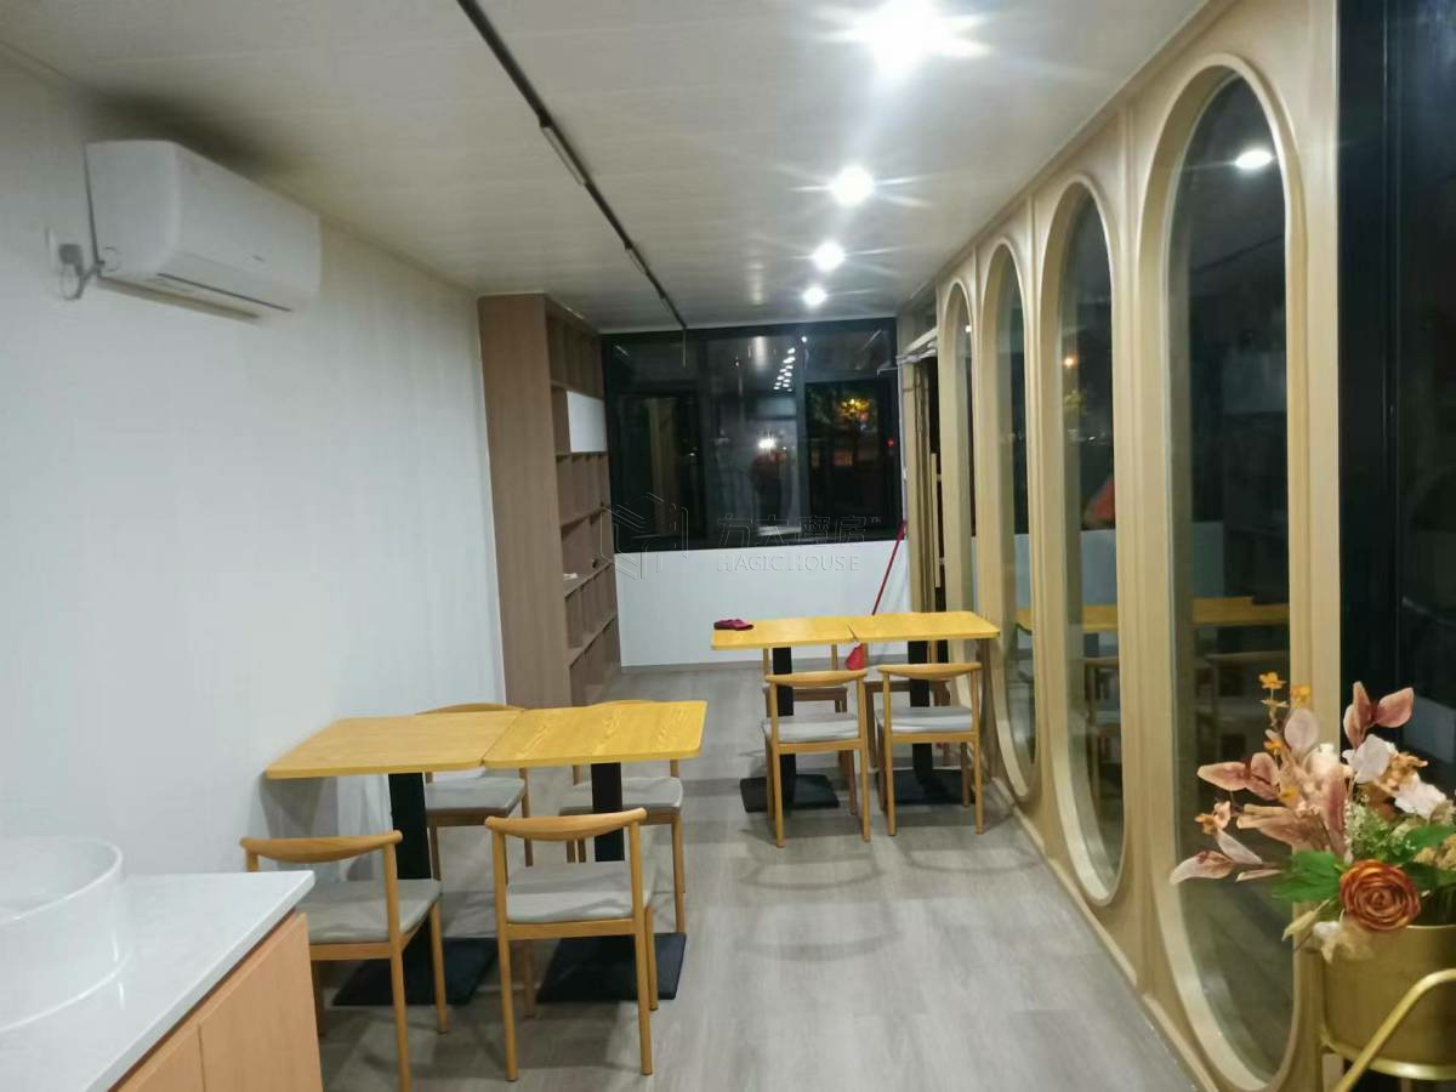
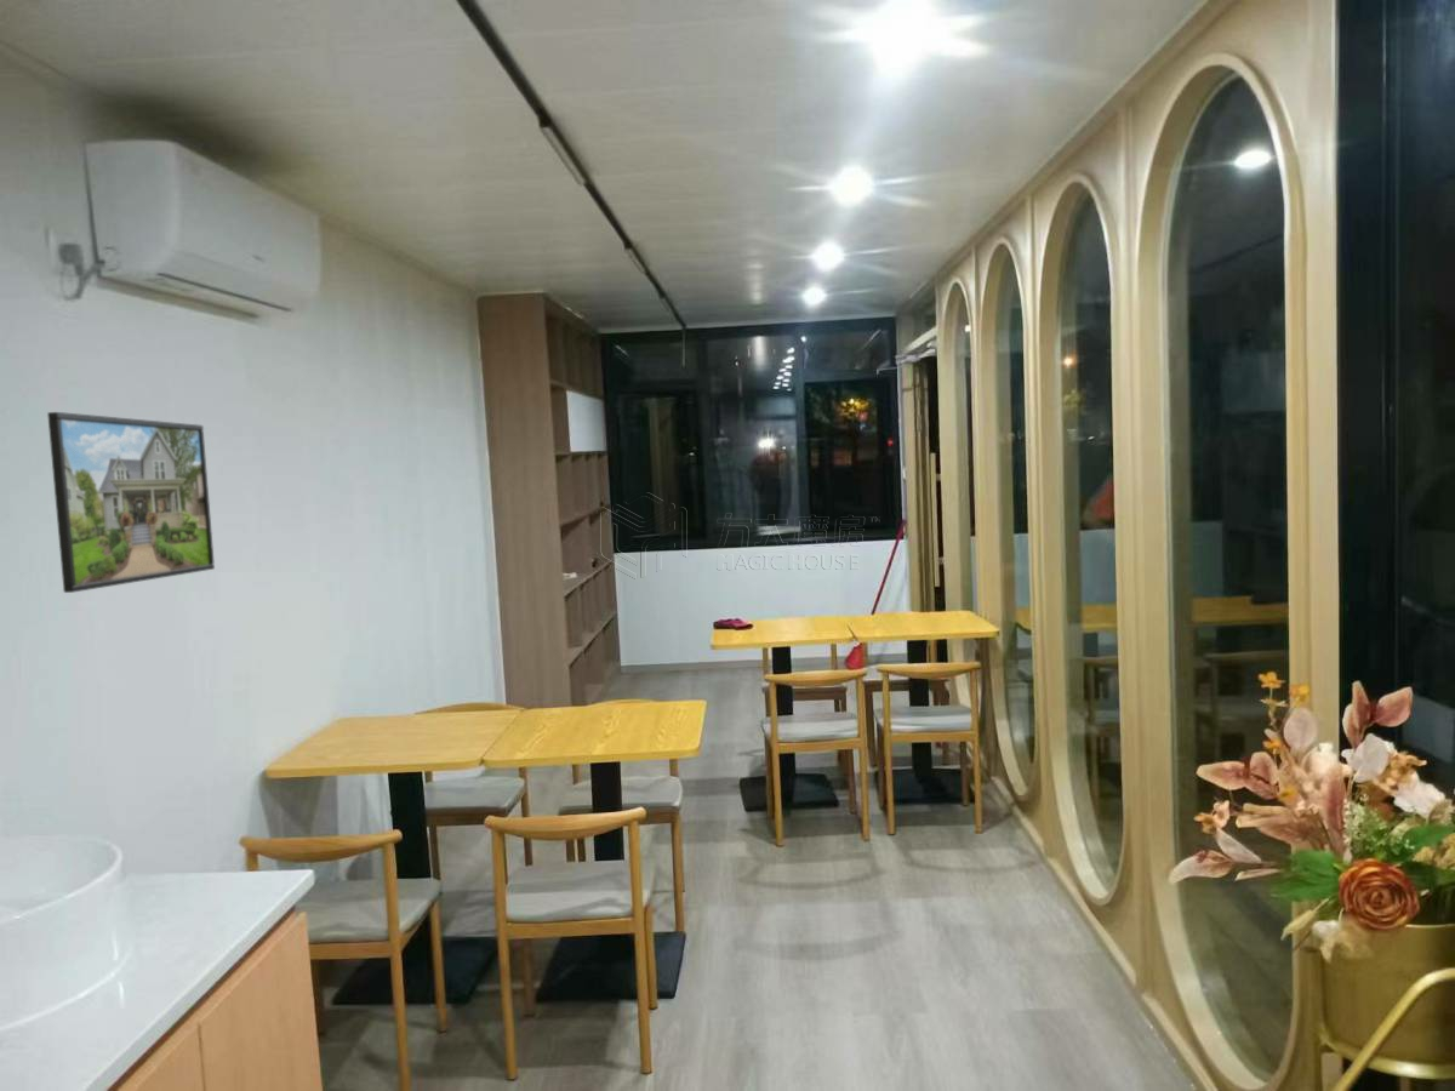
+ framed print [46,411,216,594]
